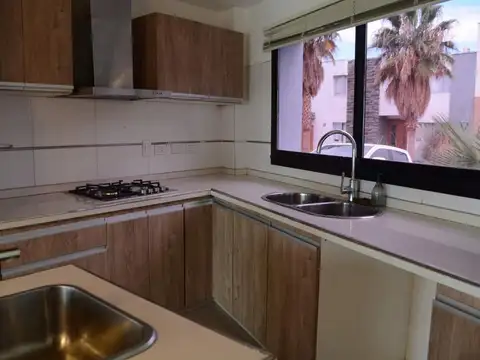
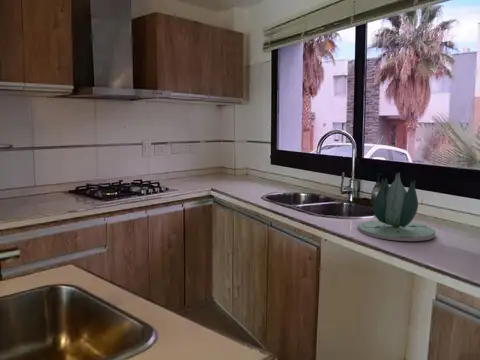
+ succulent plant [357,172,436,242]
